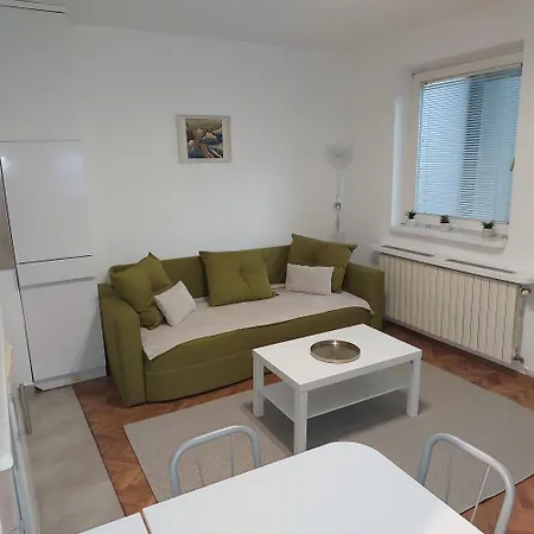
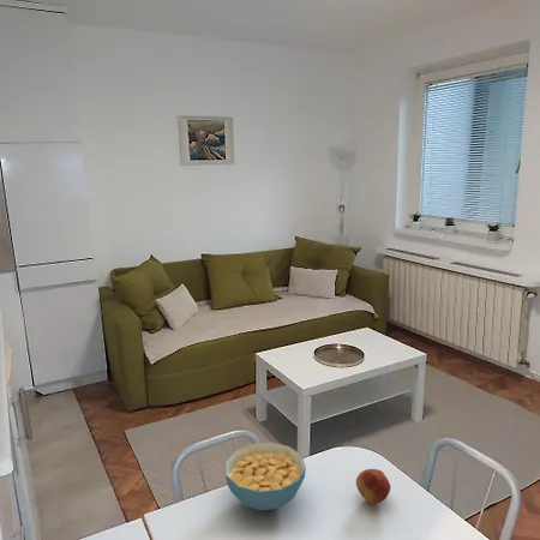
+ cereal bowl [224,442,307,511]
+ fruit [355,468,391,505]
